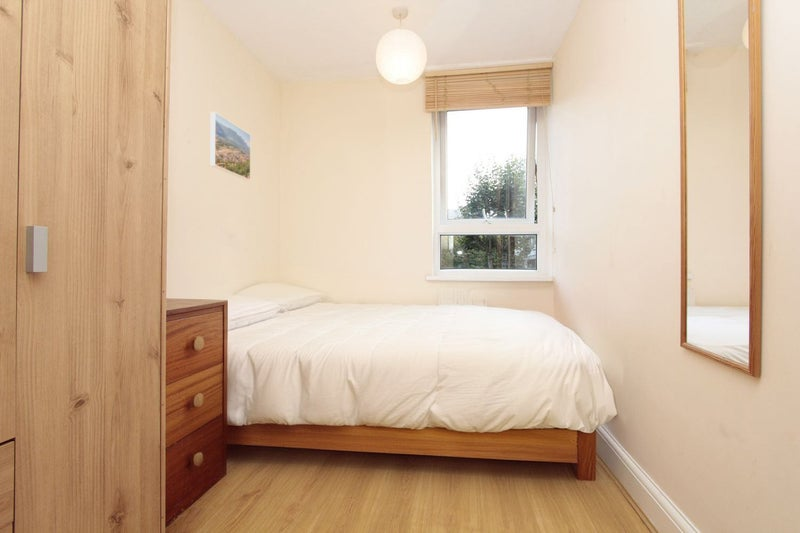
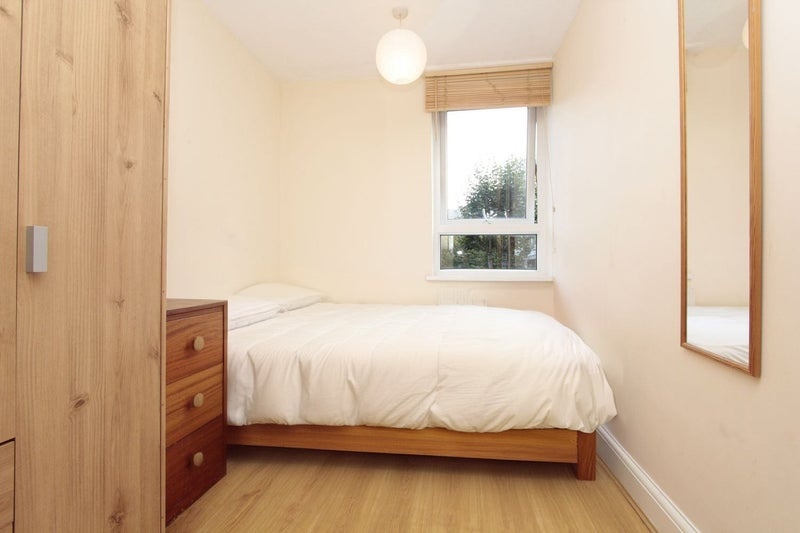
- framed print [209,111,252,182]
